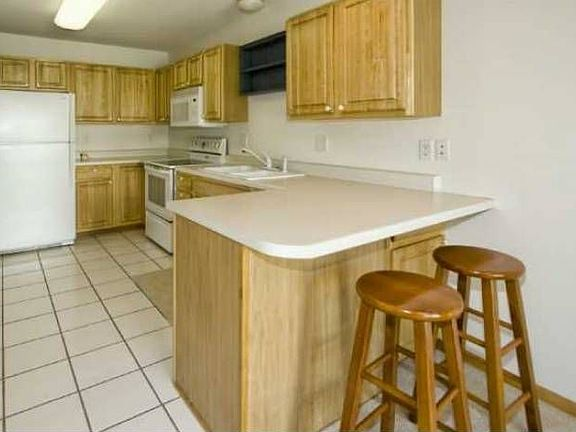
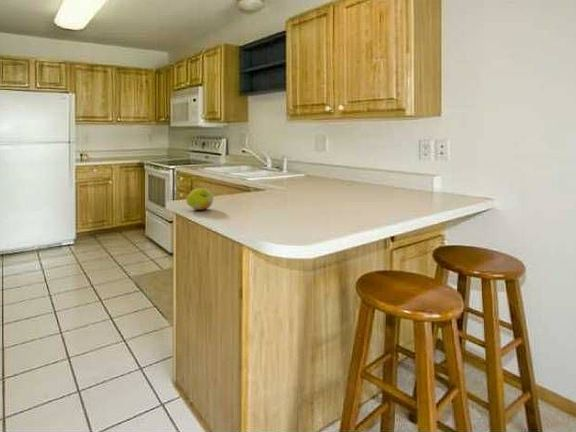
+ fruit [185,187,214,211]
